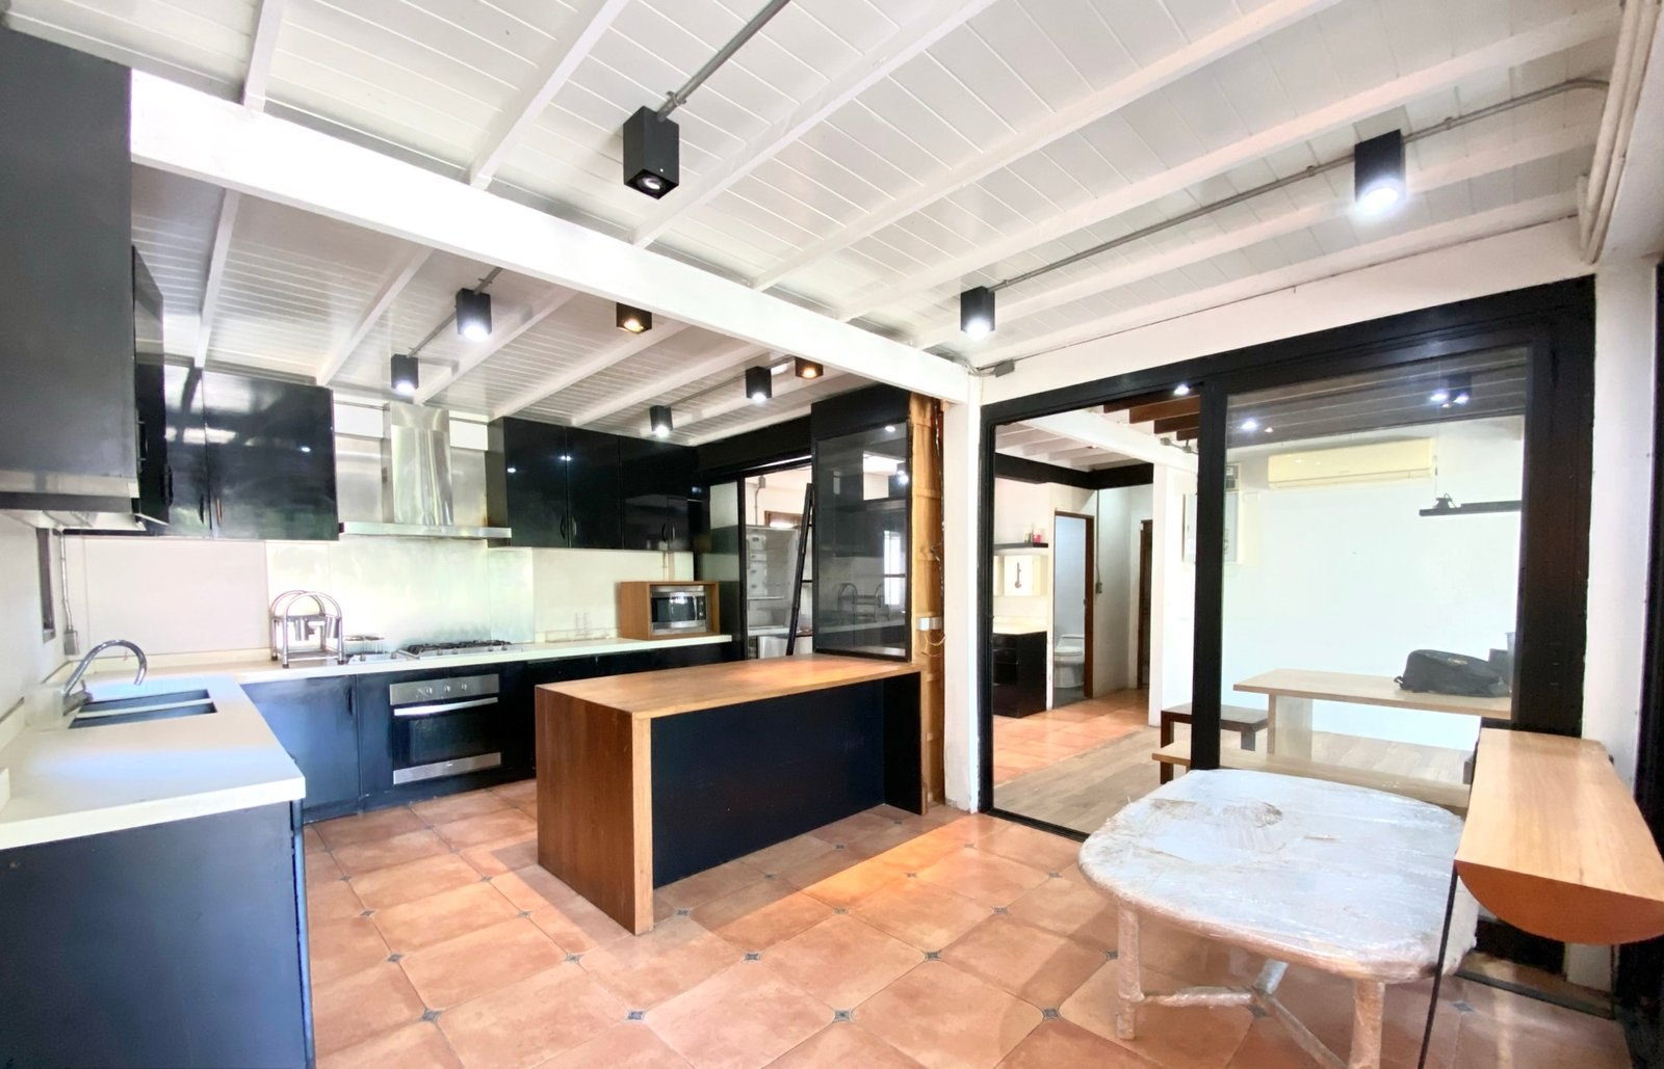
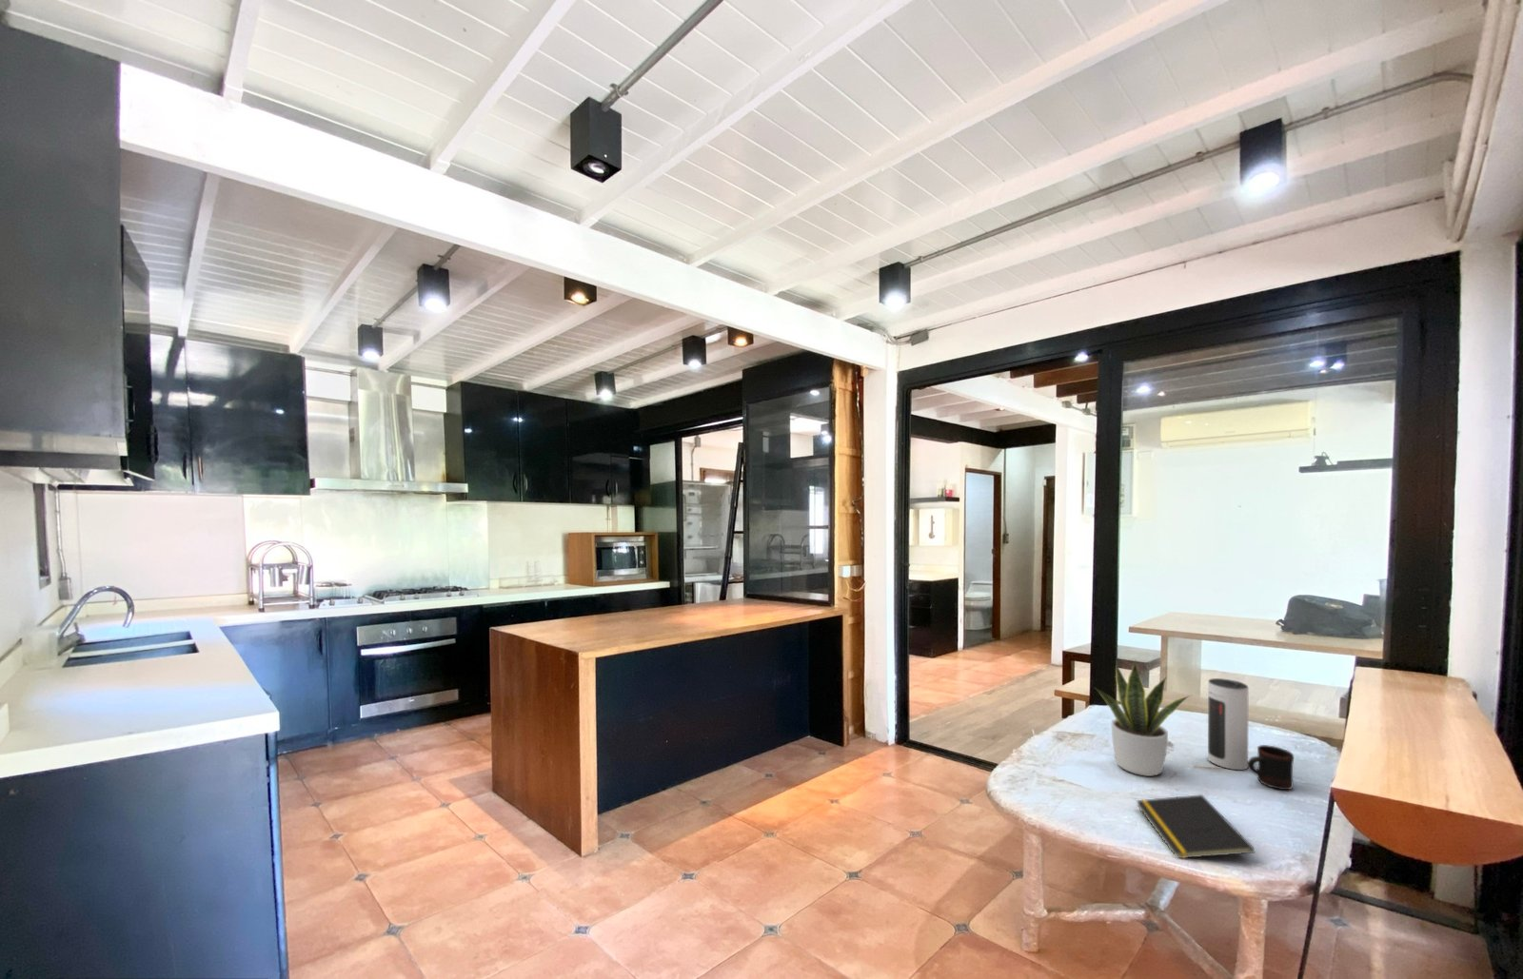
+ speaker [1207,677,1250,771]
+ potted plant [1092,660,1193,777]
+ mug [1247,744,1294,790]
+ notepad [1136,794,1255,859]
